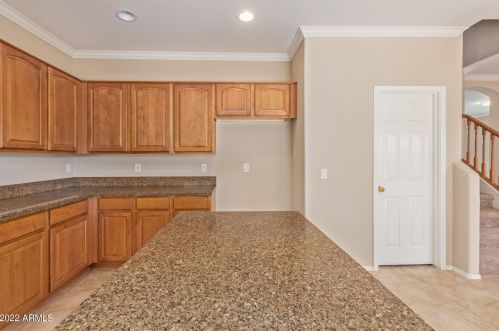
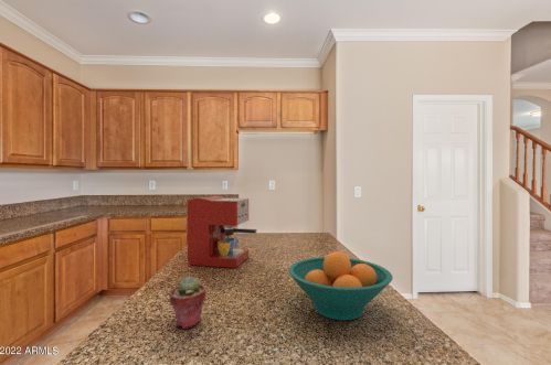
+ fruit bowl [287,250,394,321]
+ coffee maker [187,195,258,269]
+ potted succulent [168,276,208,330]
